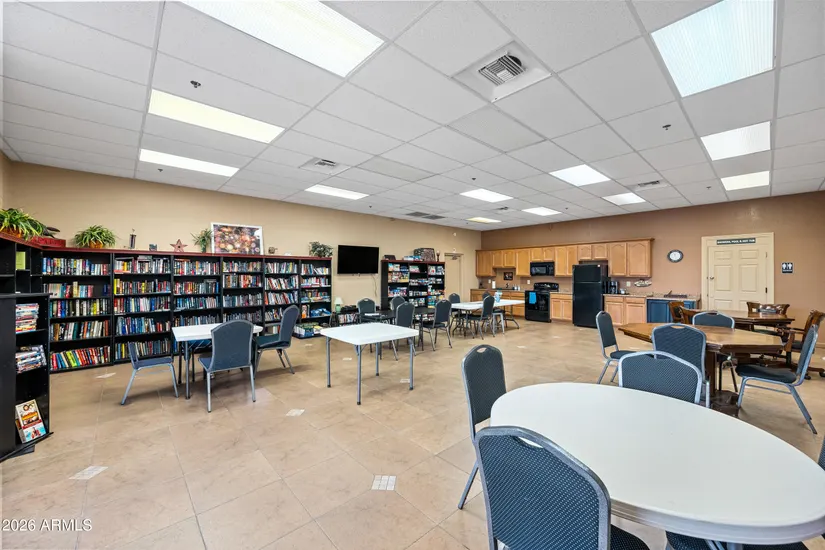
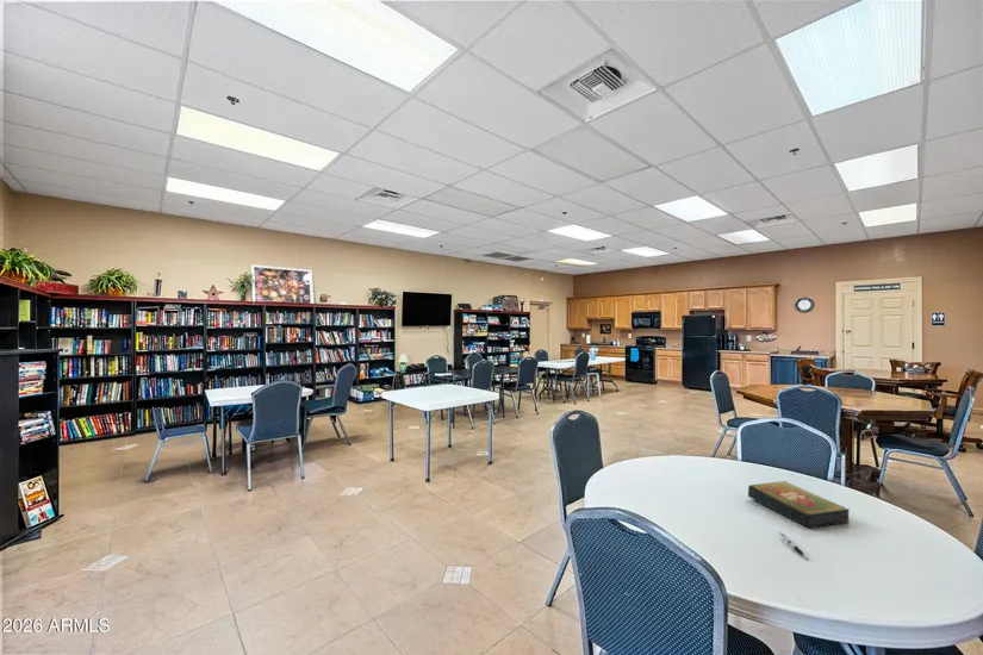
+ pen [777,530,809,561]
+ book [747,480,851,530]
